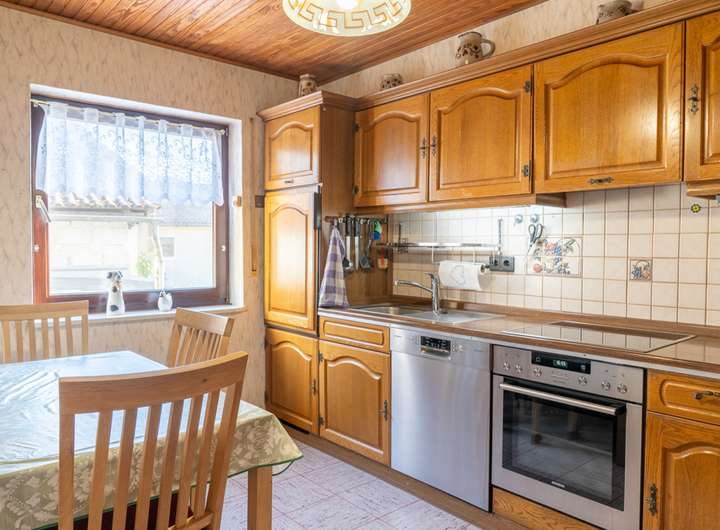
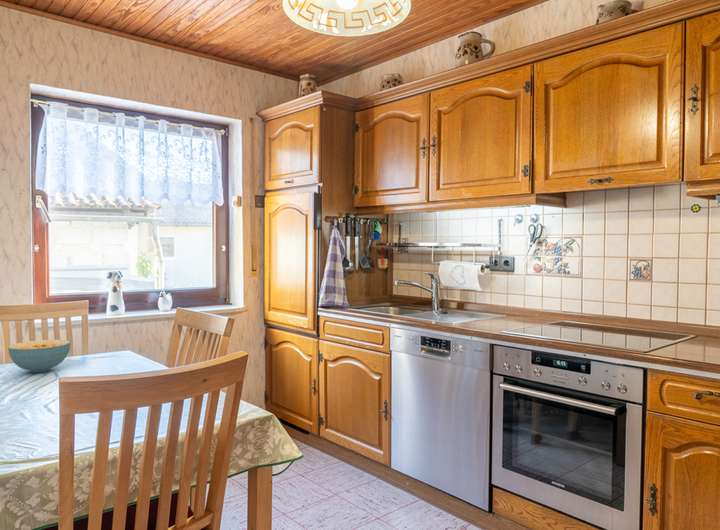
+ cereal bowl [7,339,72,373]
